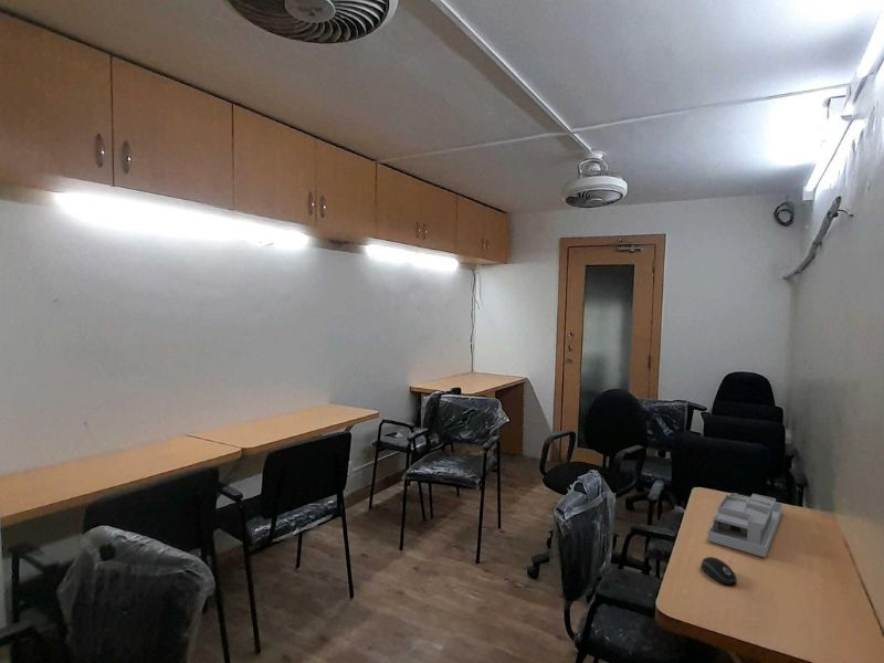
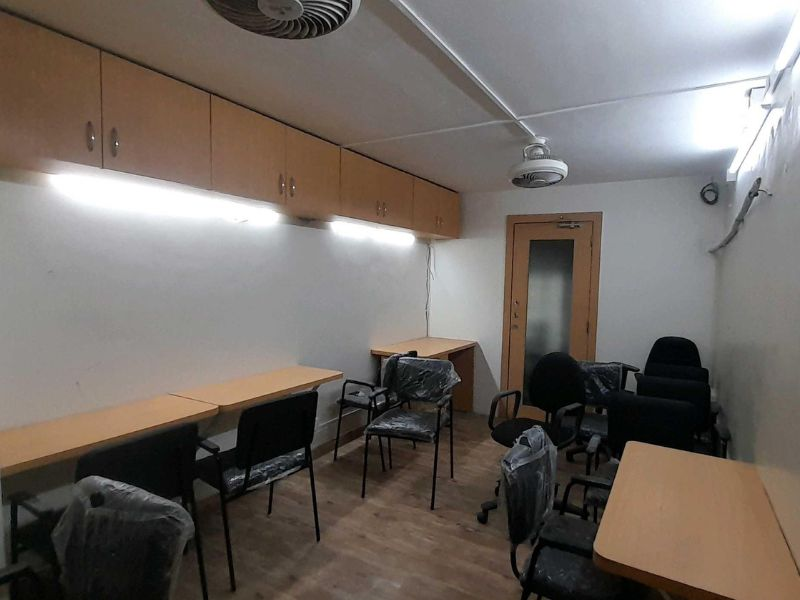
- desk organizer [706,492,785,558]
- computer mouse [699,556,738,586]
